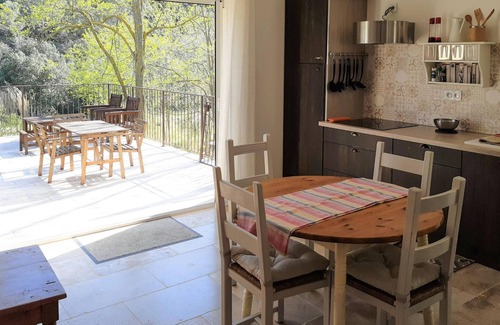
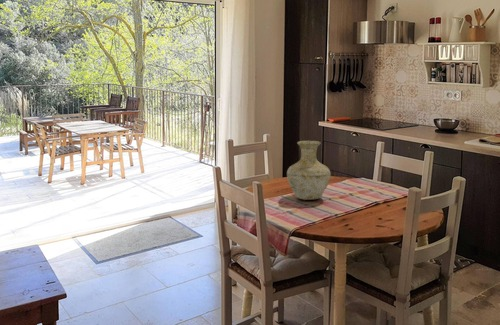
+ vase [286,140,332,201]
